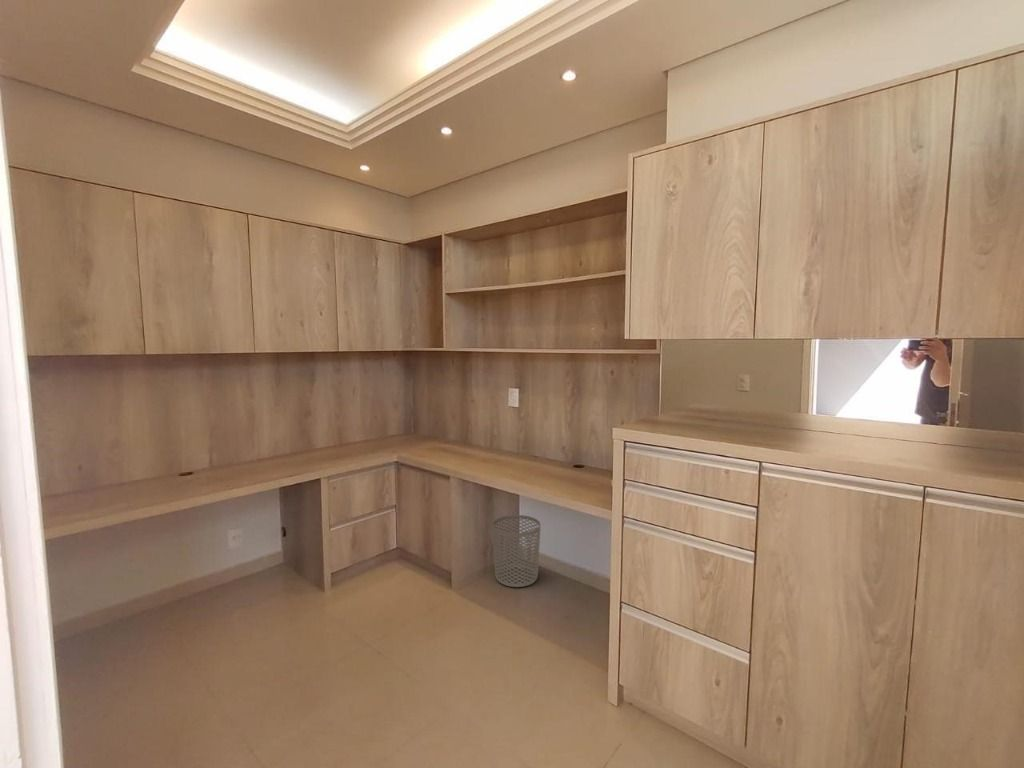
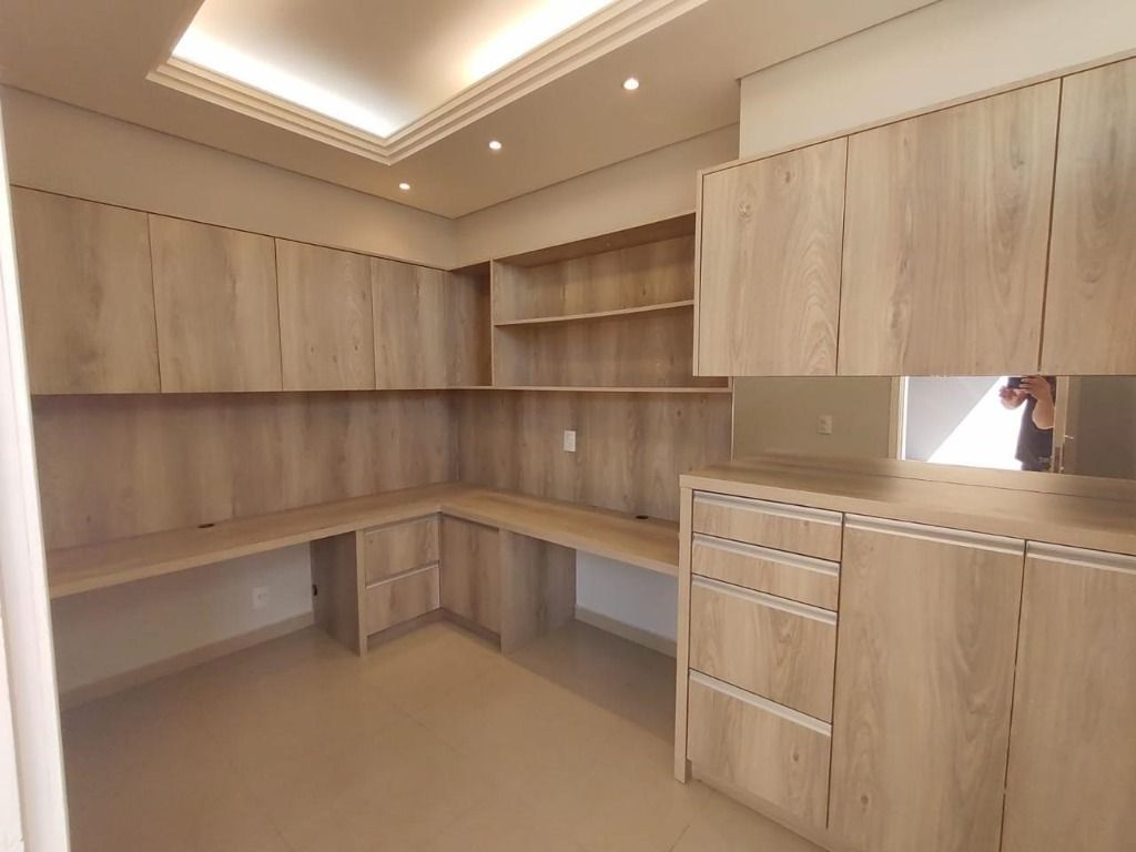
- waste bin [492,514,541,588]
